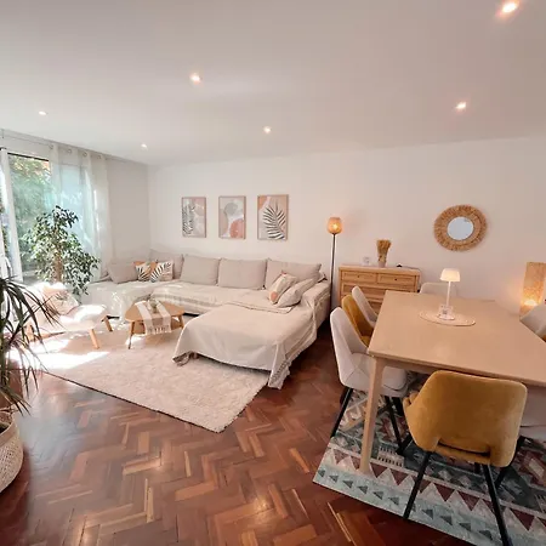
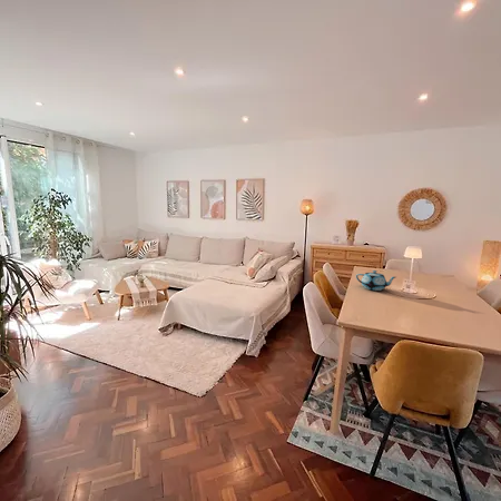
+ teapot [355,269,396,292]
